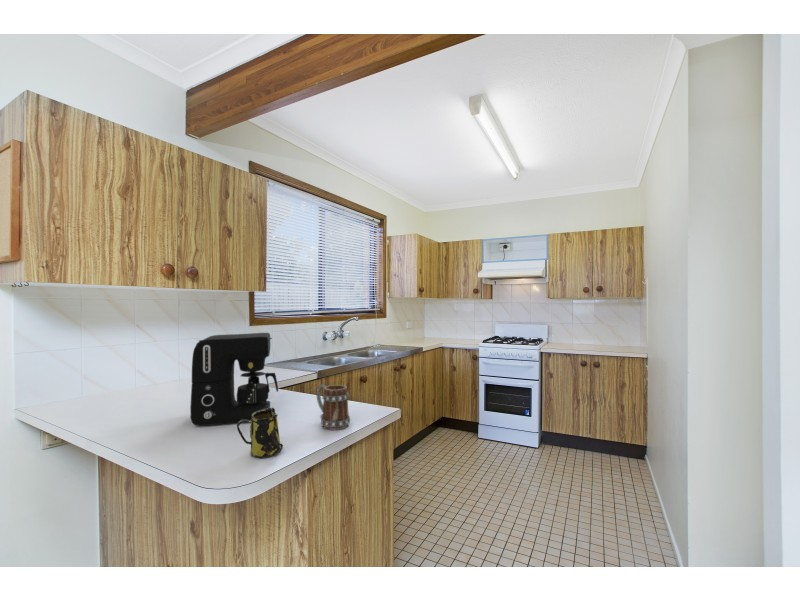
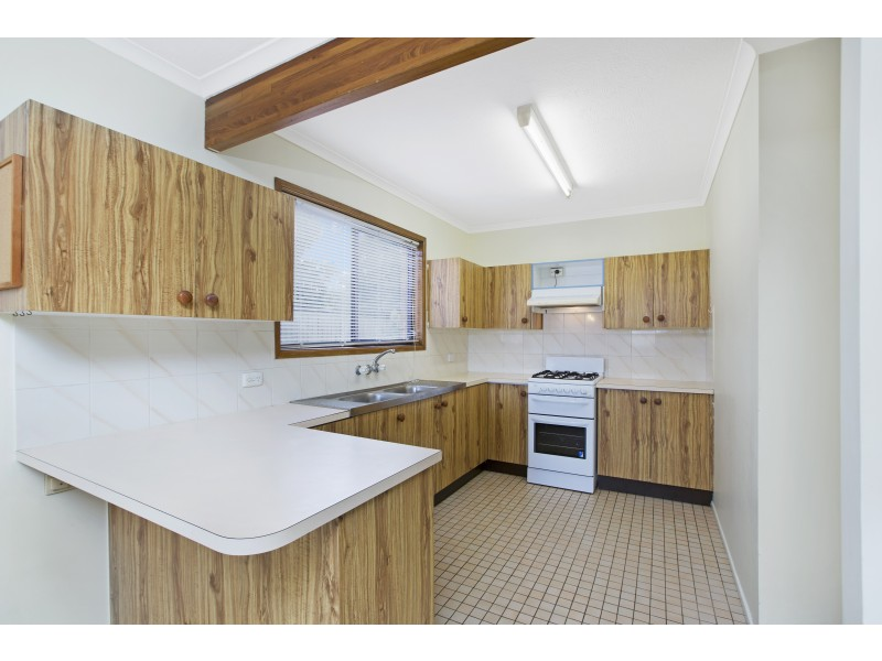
- mug [236,407,284,459]
- coffee maker [189,332,279,427]
- mug [316,383,351,431]
